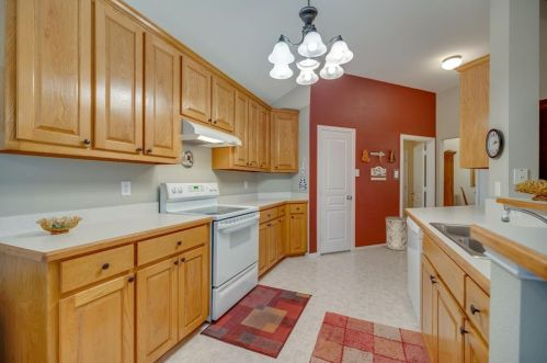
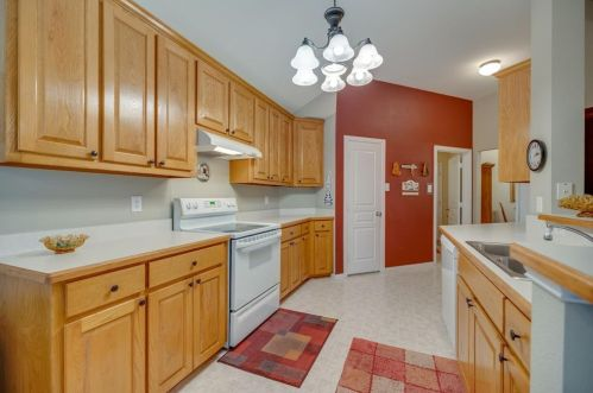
- trash can [385,216,408,251]
